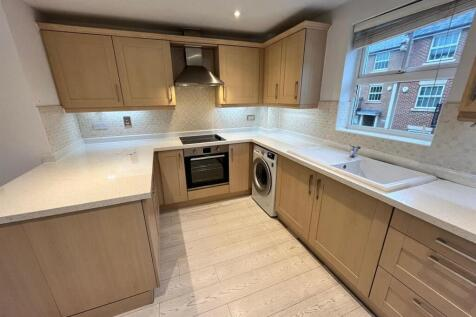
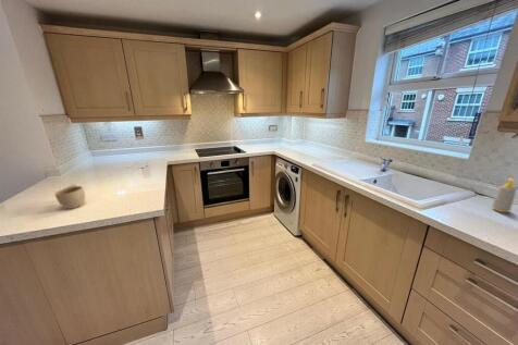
+ cup [54,183,86,210]
+ soap bottle [491,176,517,213]
